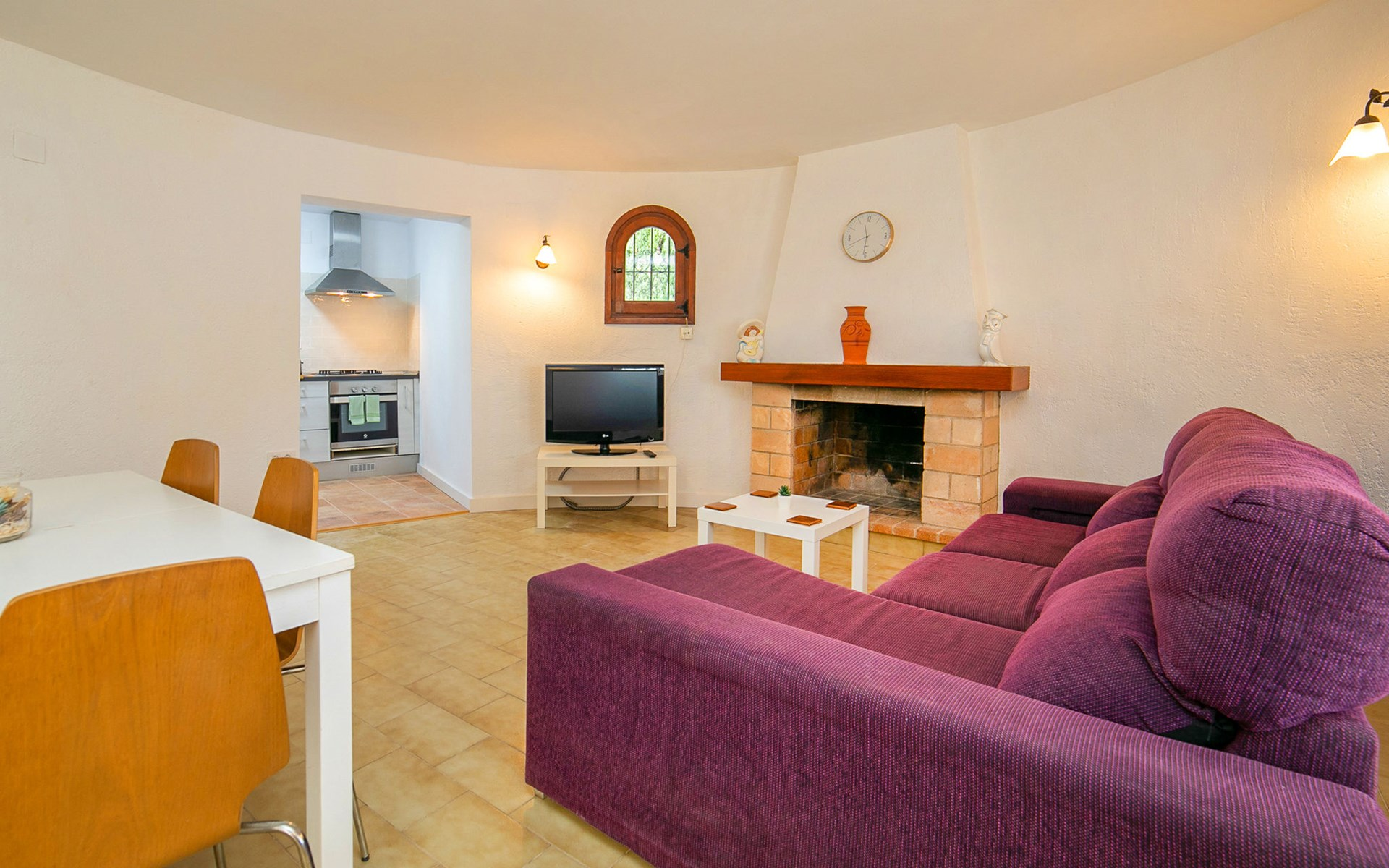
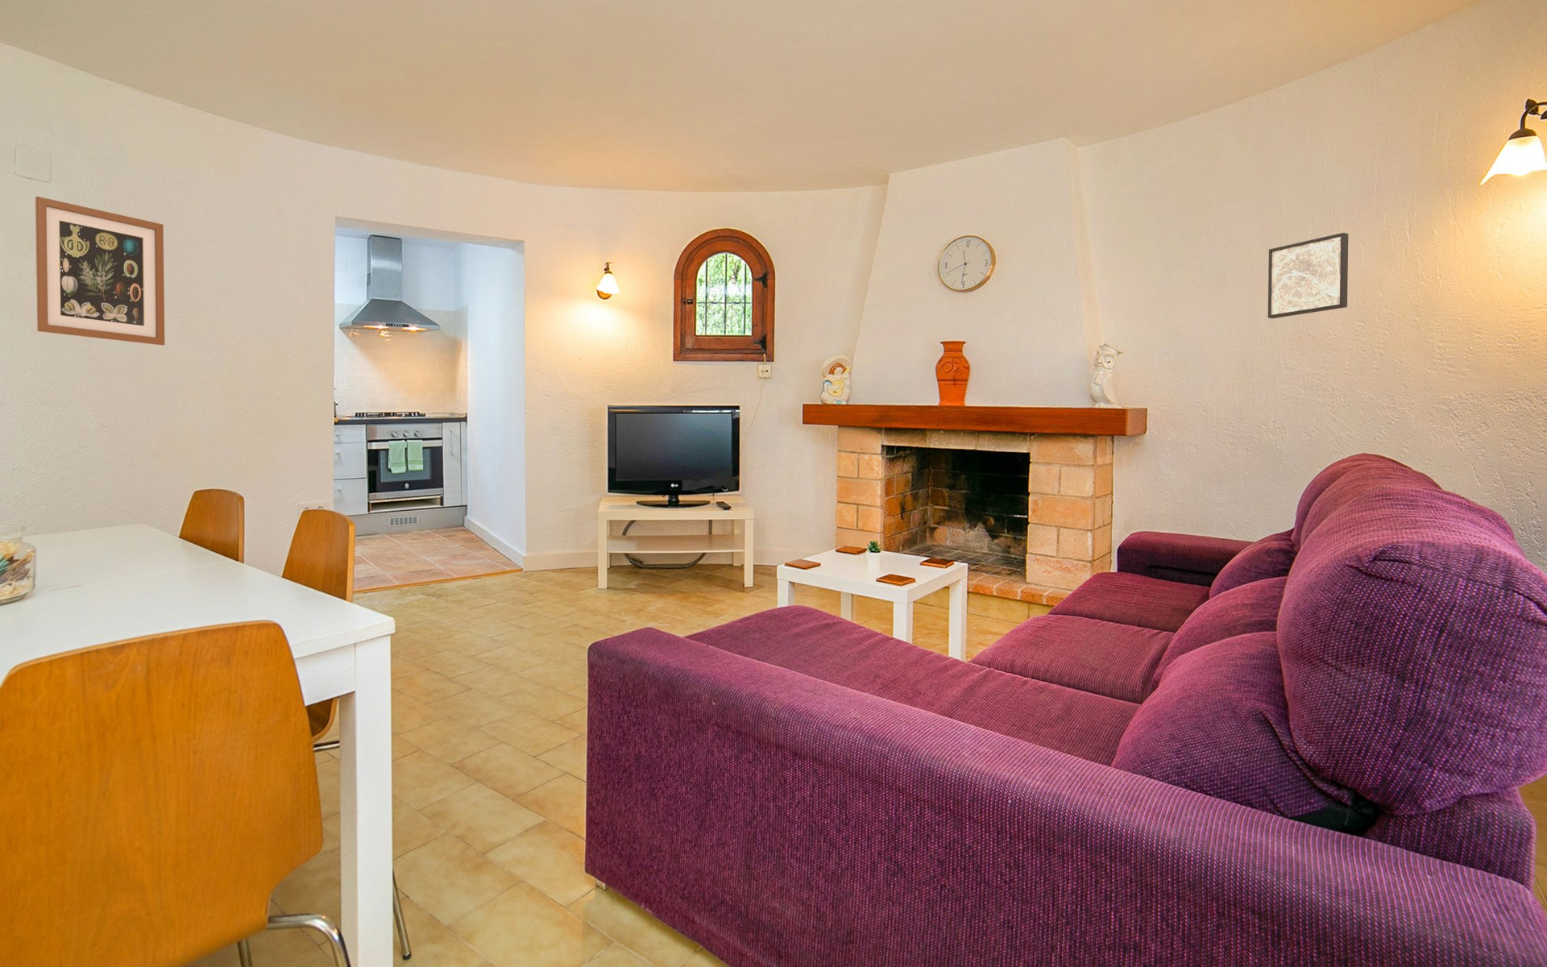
+ wall art [35,196,165,345]
+ wall art [1267,232,1349,319]
